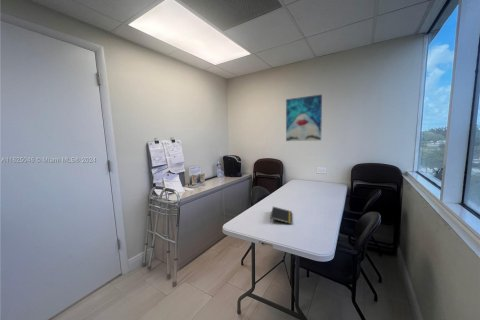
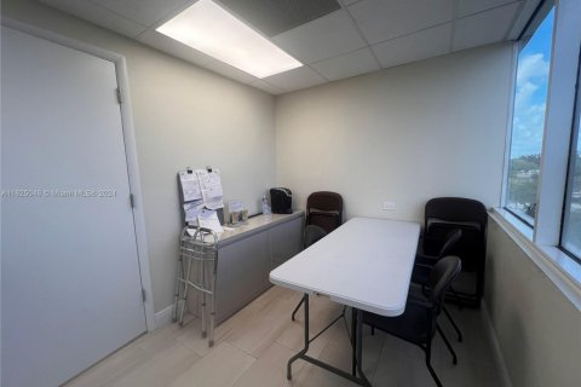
- notepad [269,206,293,225]
- wall art [285,93,323,142]
